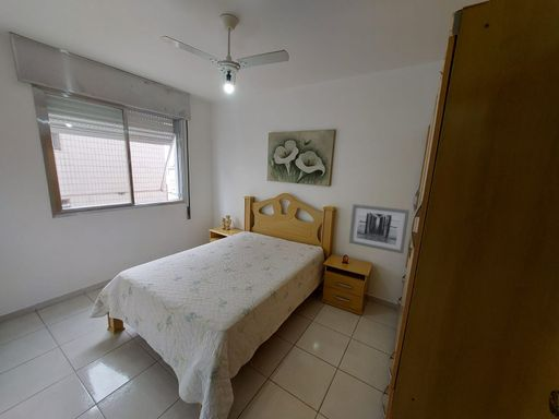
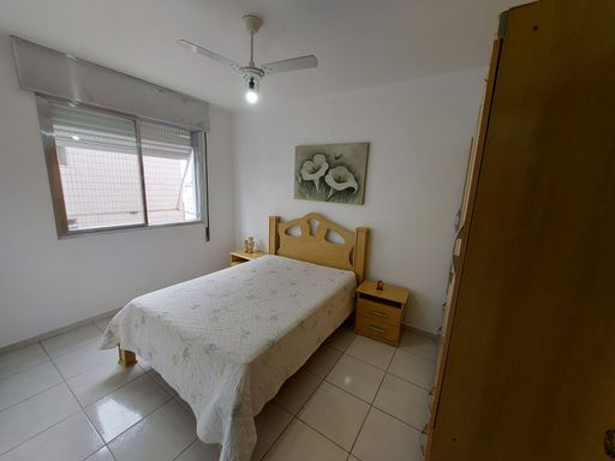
- wall art [348,203,411,255]
